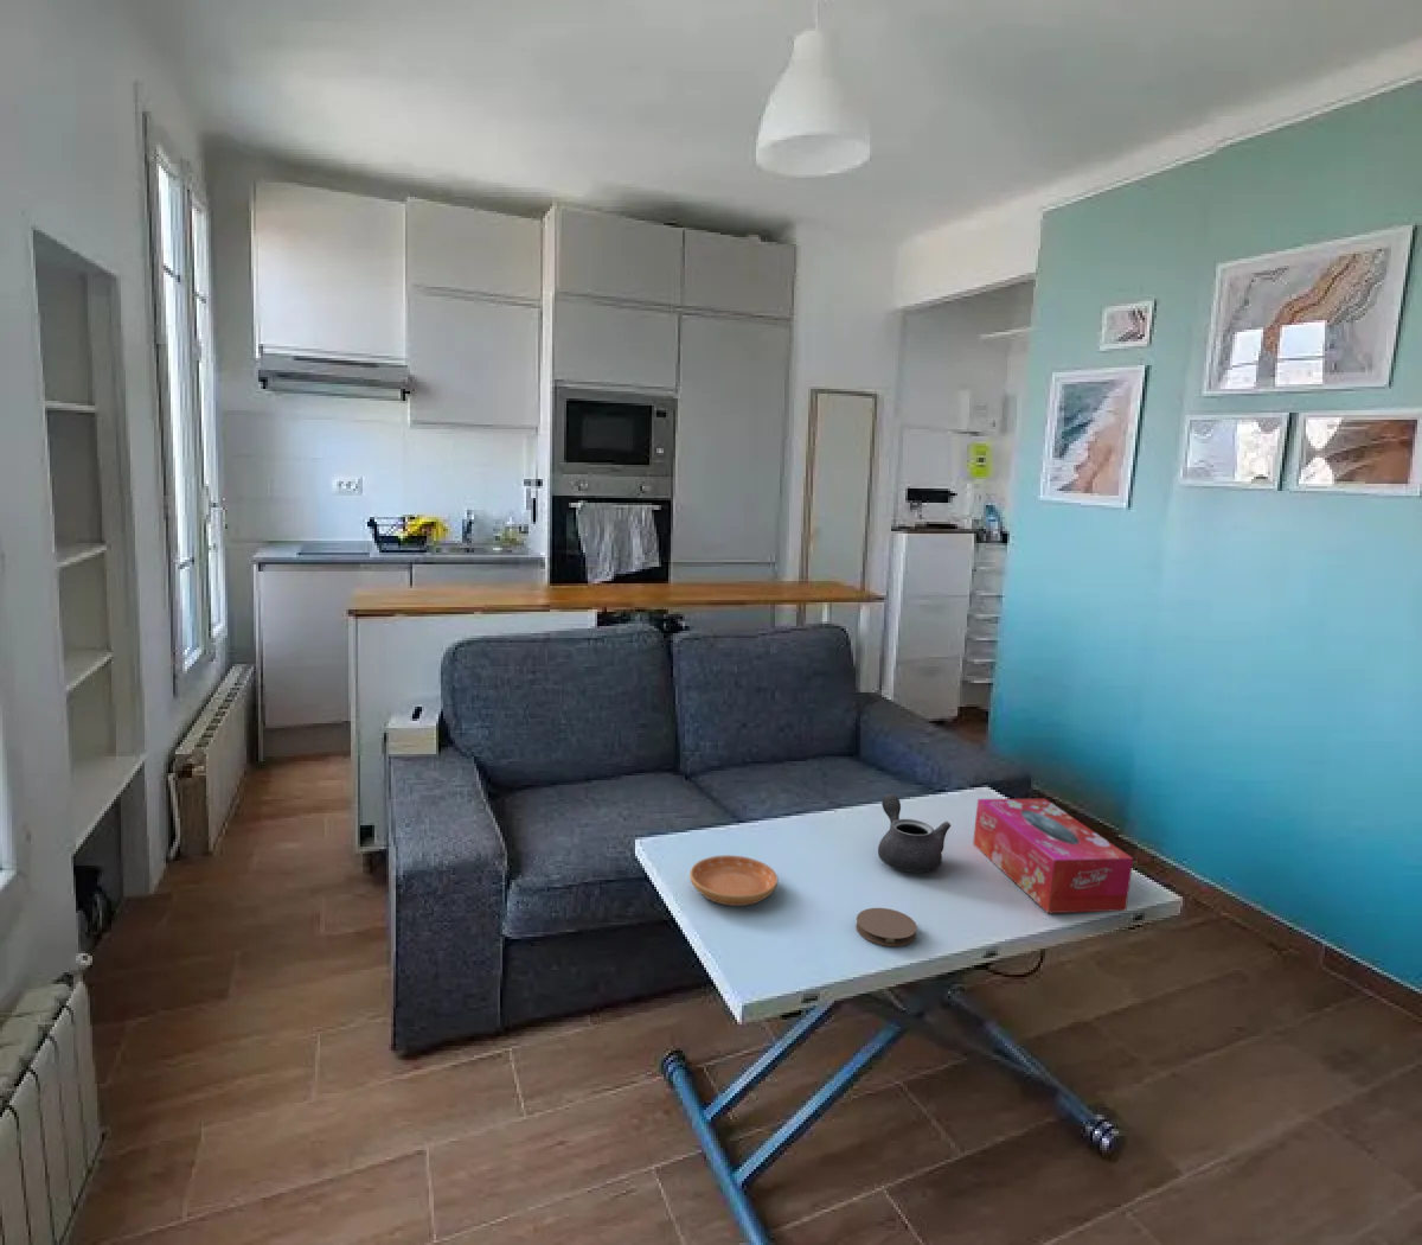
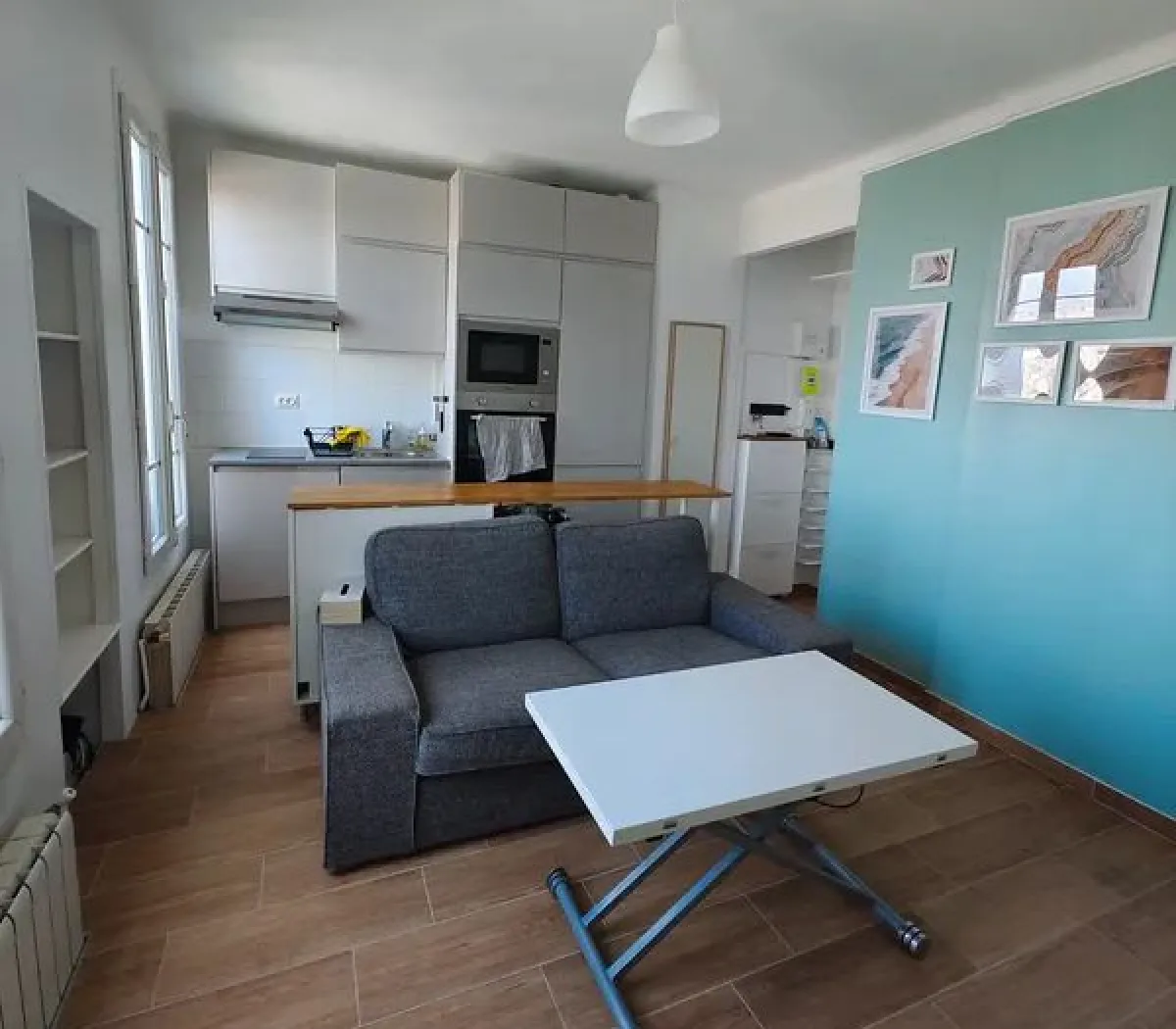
- teapot [877,794,952,874]
- coaster [855,907,919,947]
- tissue box [972,799,1134,915]
- saucer [688,854,779,907]
